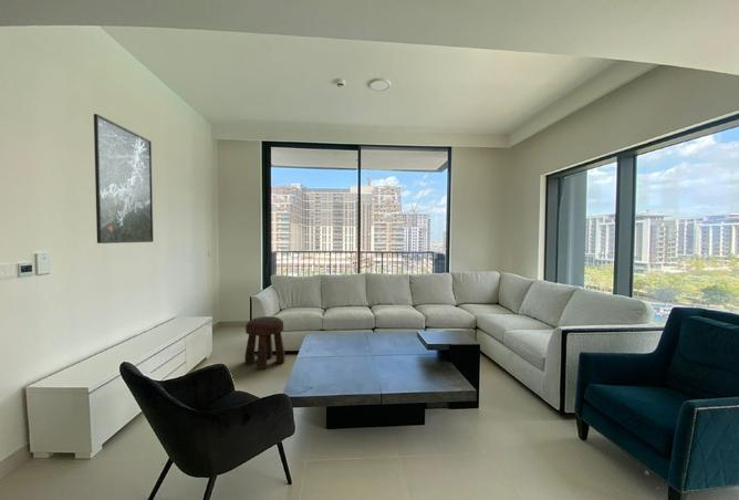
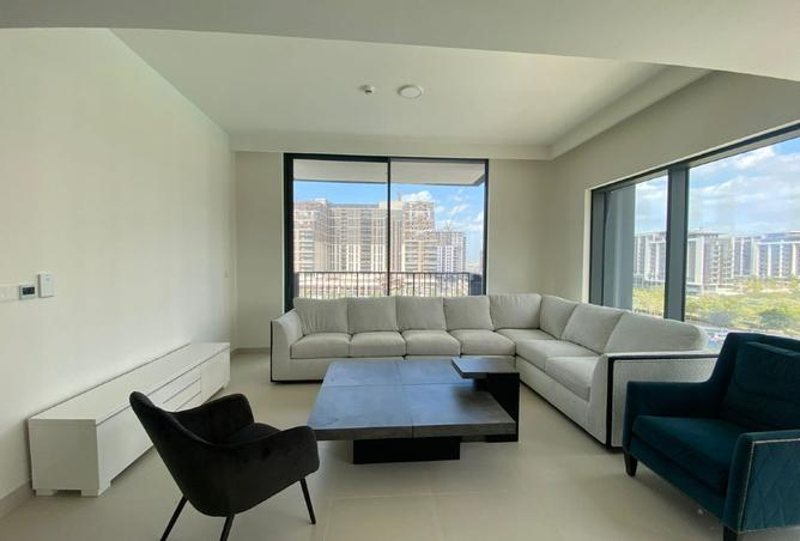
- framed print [93,113,154,244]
- stool [243,315,285,371]
